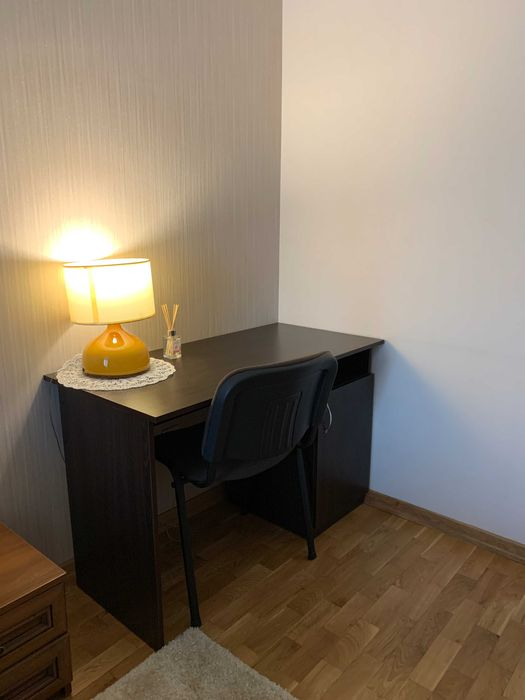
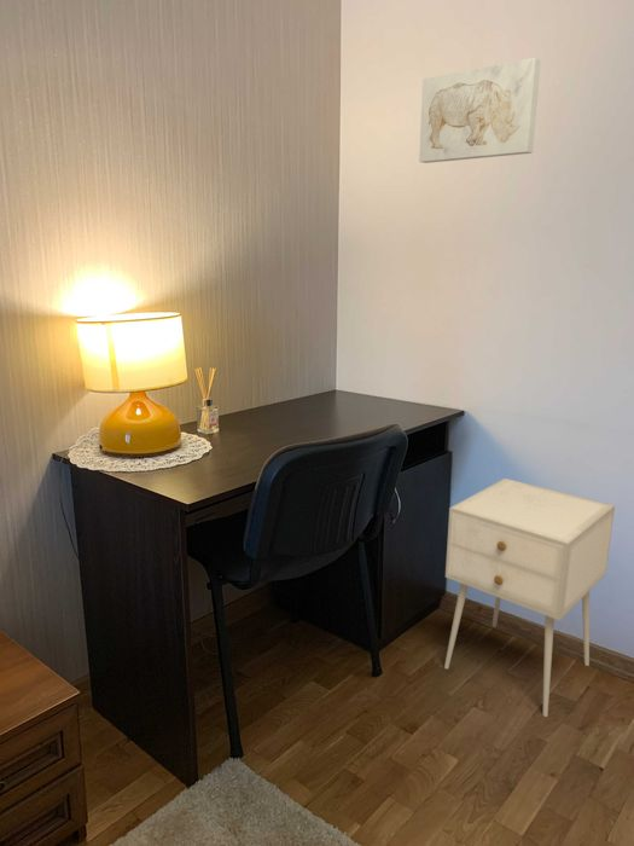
+ wall art [418,57,542,164]
+ nightstand [443,477,616,718]
